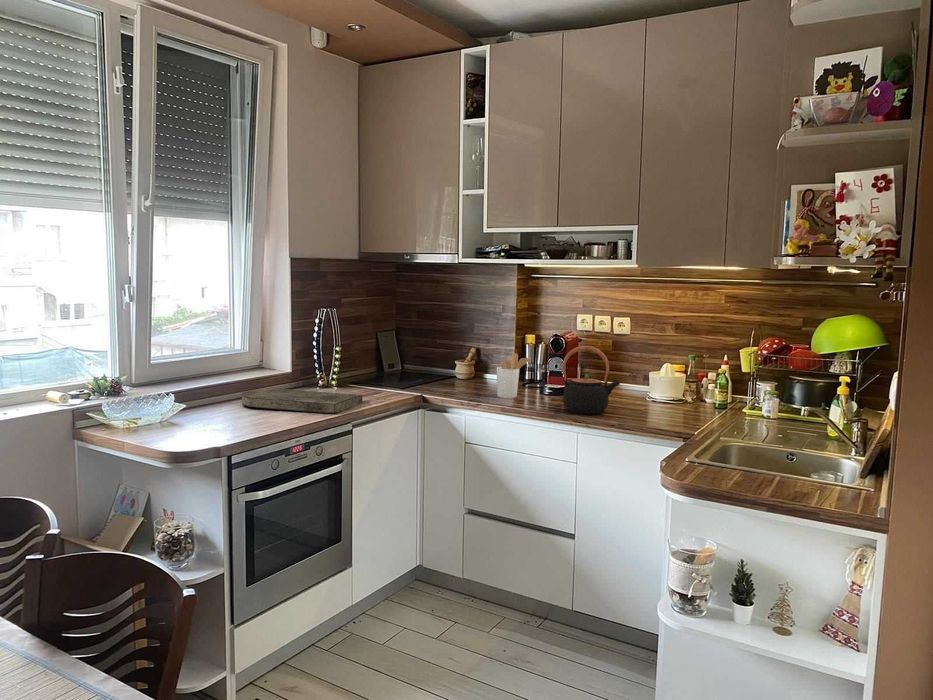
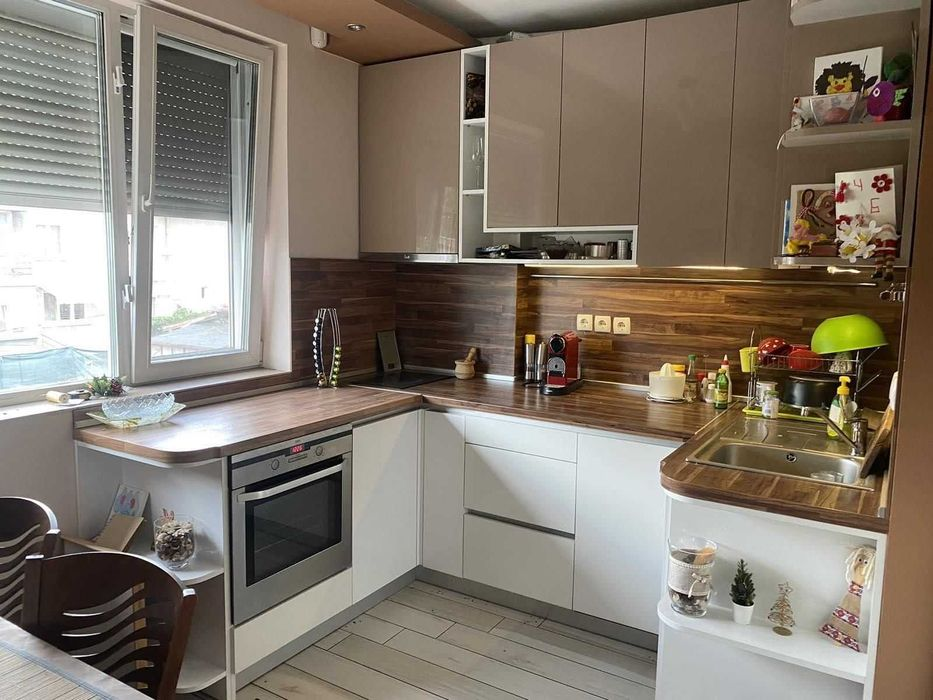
- teapot [561,345,621,415]
- cutting board [241,388,363,415]
- utensil holder [496,352,533,399]
